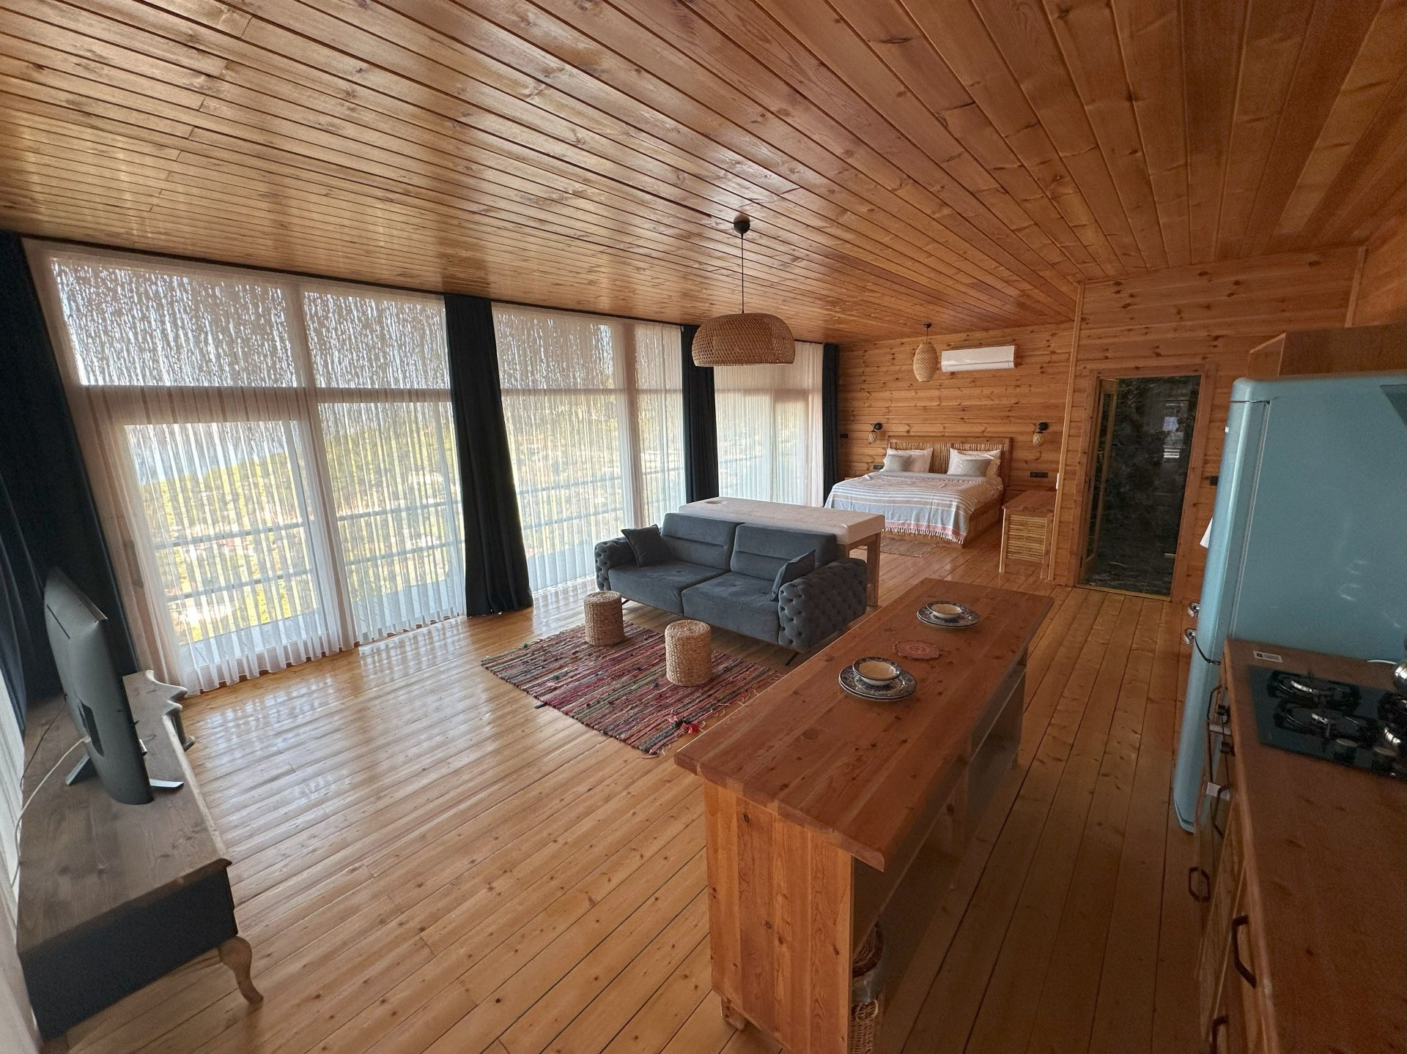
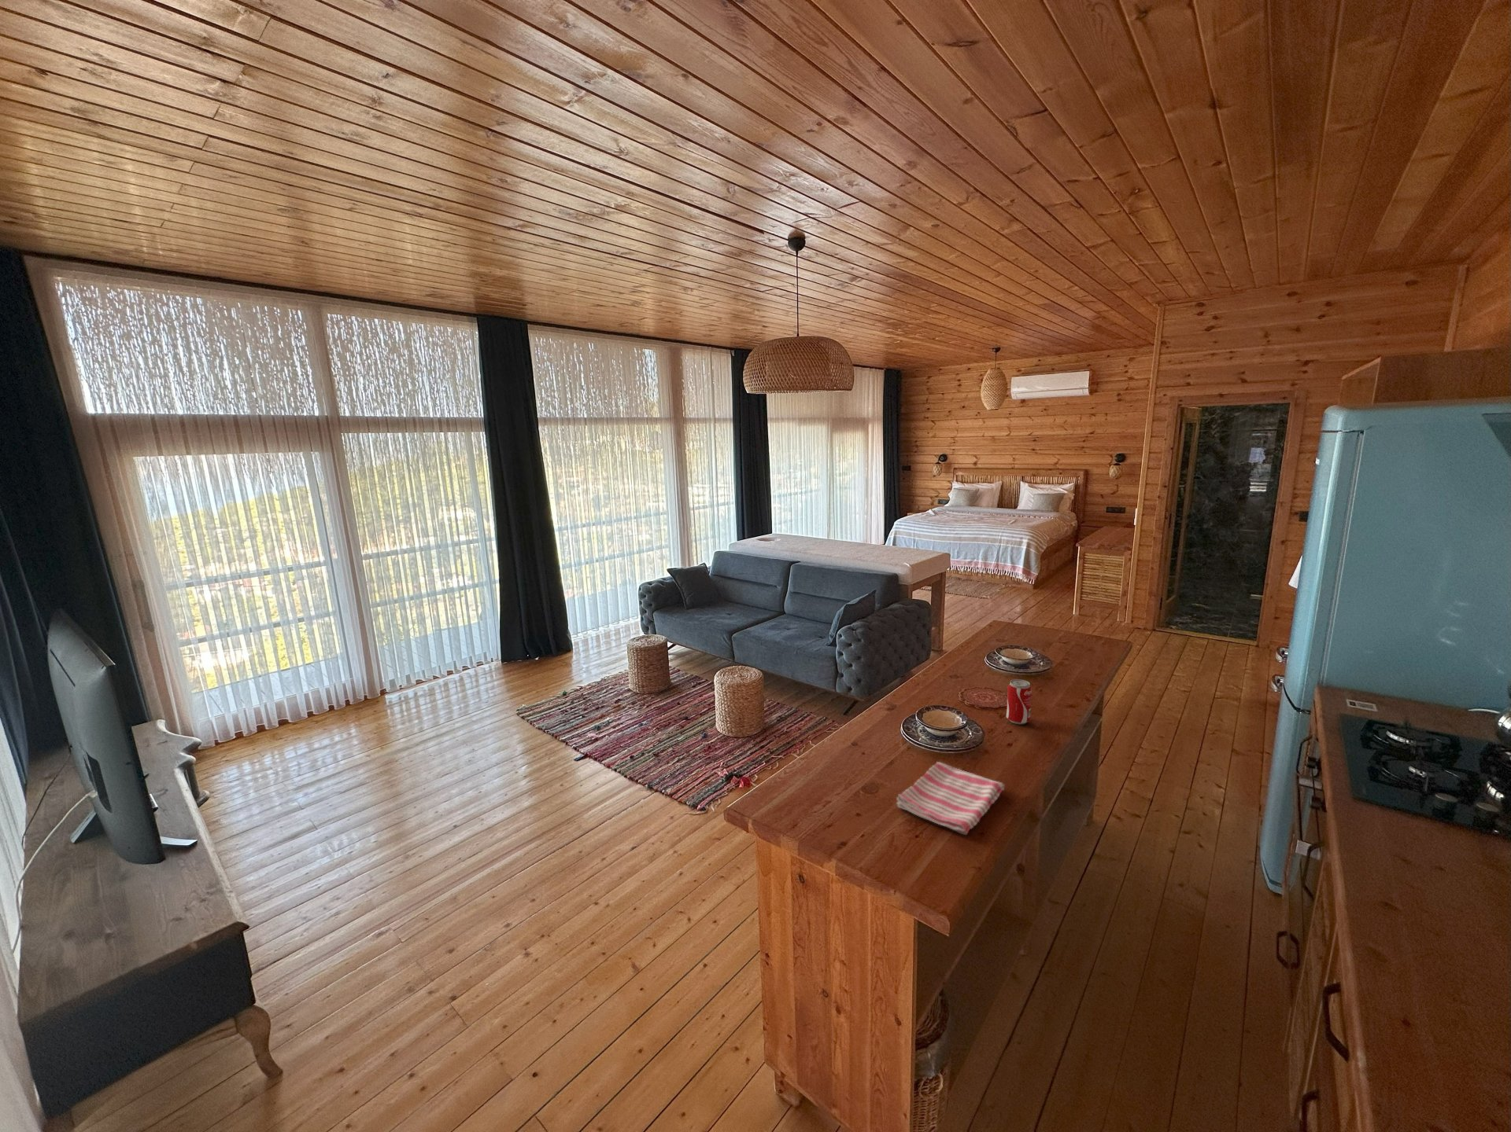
+ dish towel [896,761,1005,836]
+ beverage can [1005,679,1033,725]
